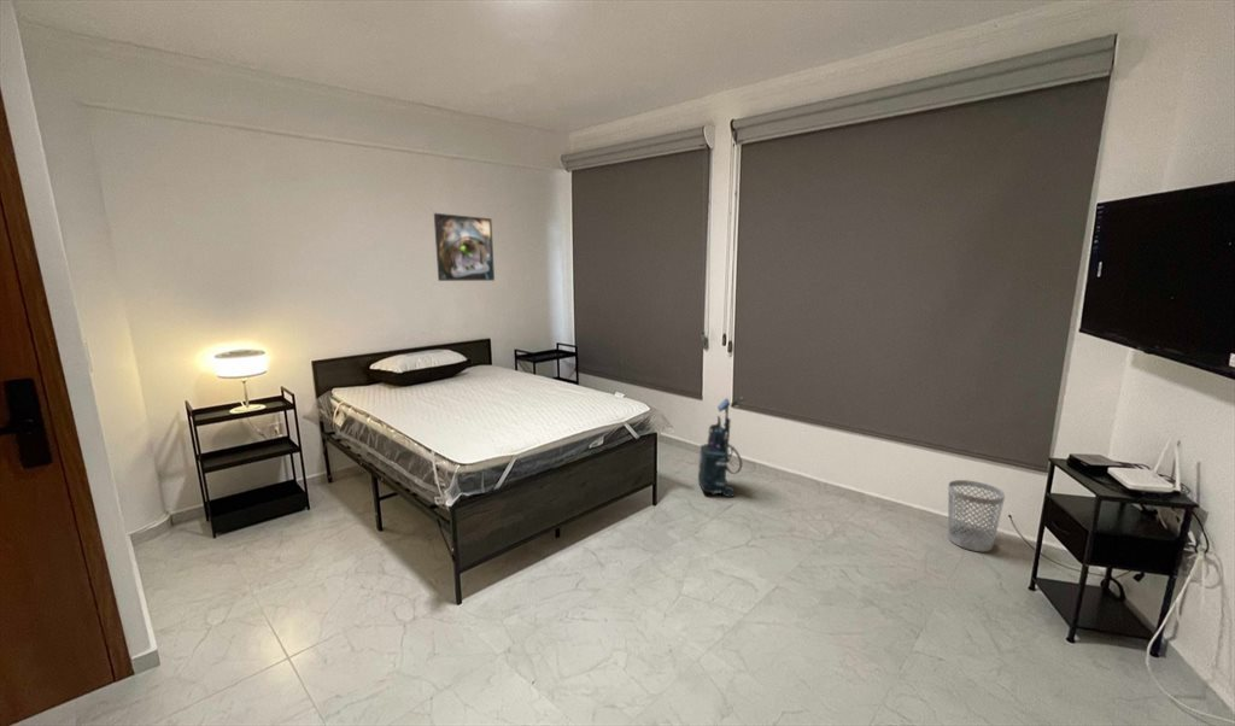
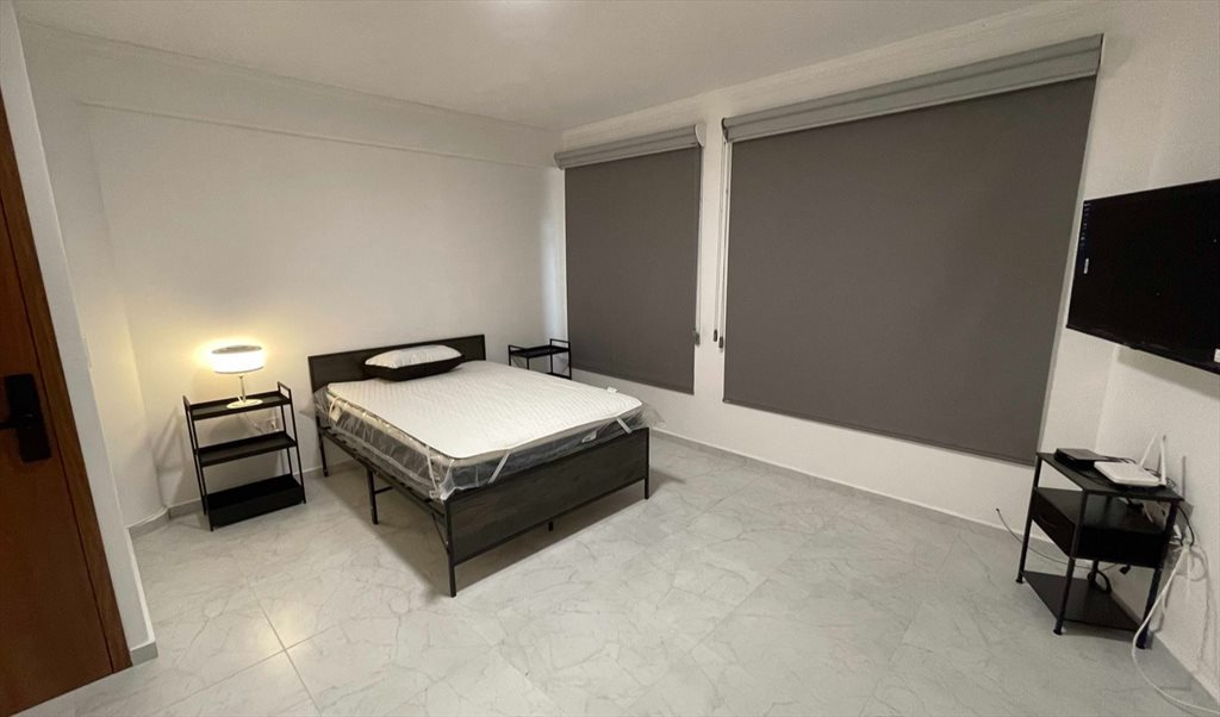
- wastebasket [947,479,1006,552]
- vacuum cleaner [697,396,747,498]
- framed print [433,212,496,282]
